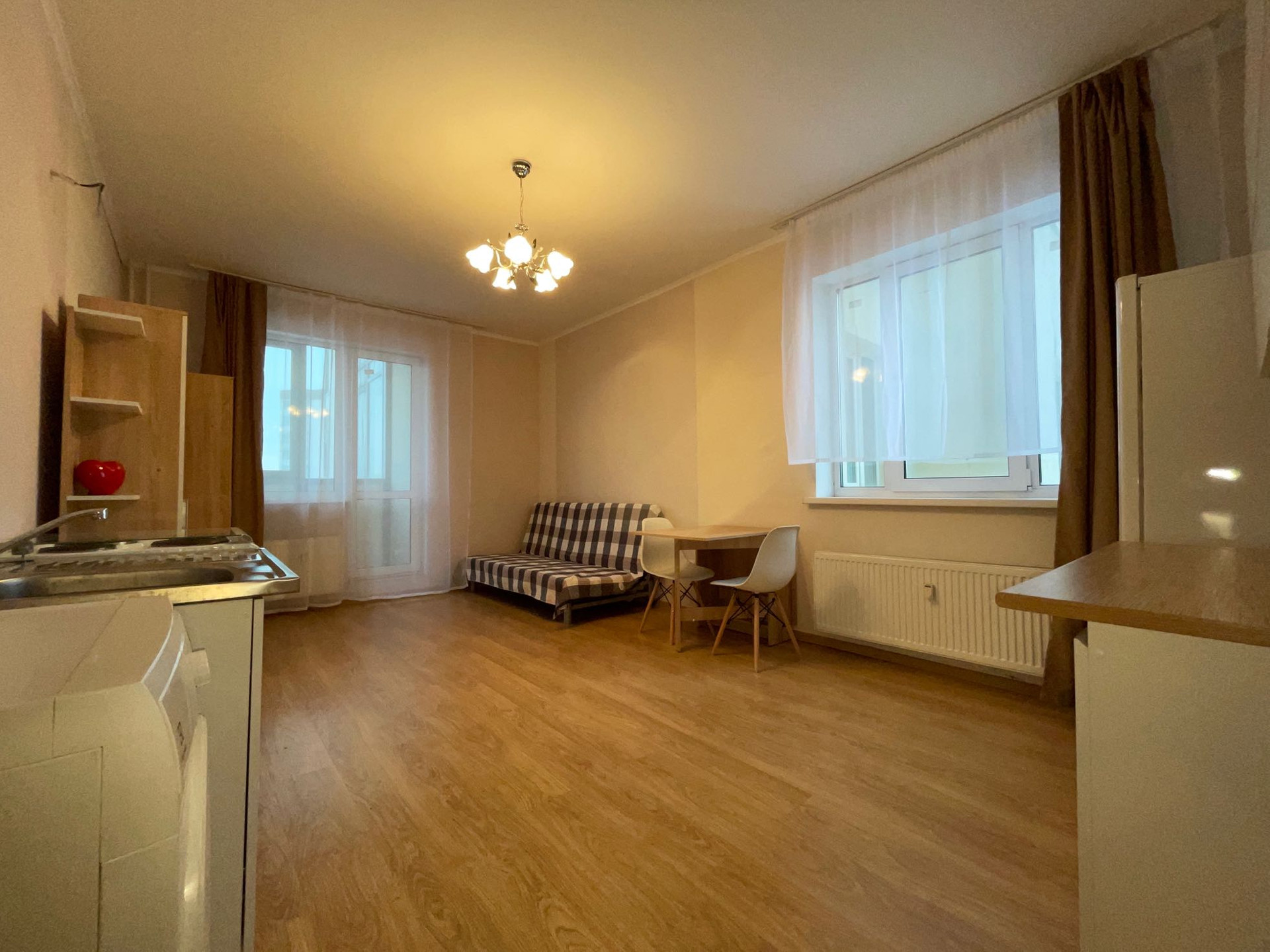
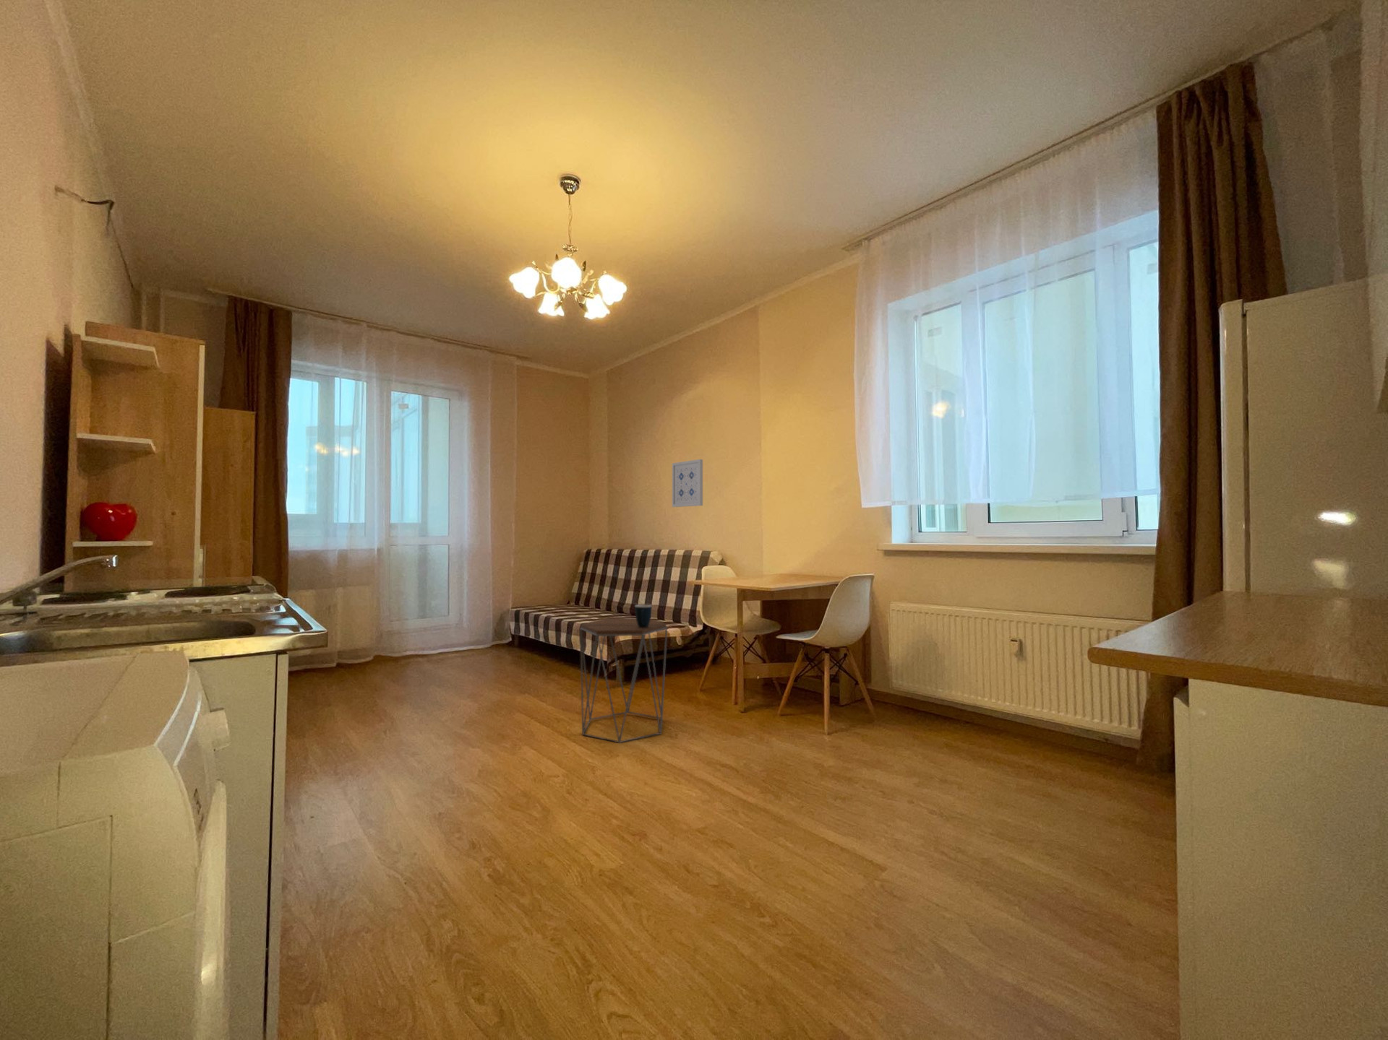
+ side table [579,617,668,744]
+ wall art [671,459,704,508]
+ mug [634,604,652,628]
